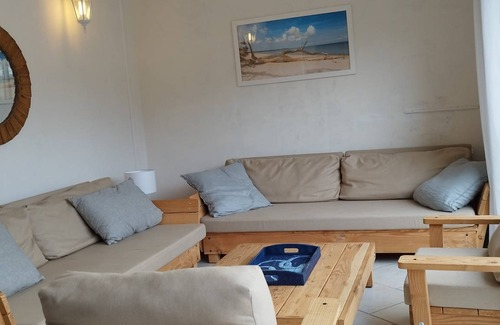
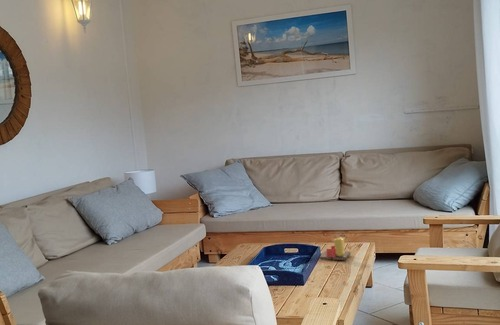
+ candle [319,236,352,261]
